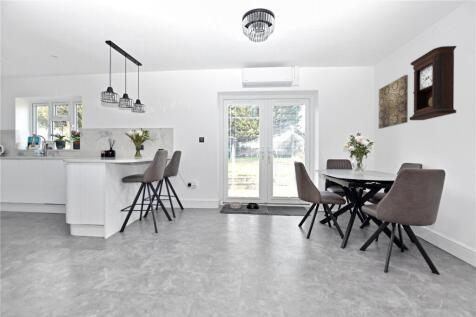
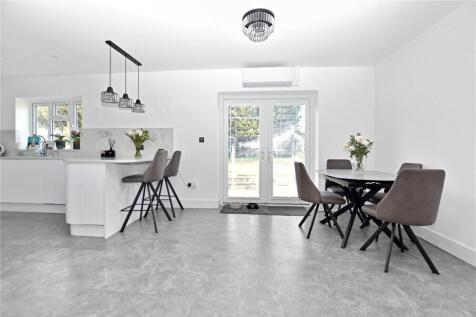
- wall art [378,74,409,130]
- pendulum clock [408,45,457,121]
